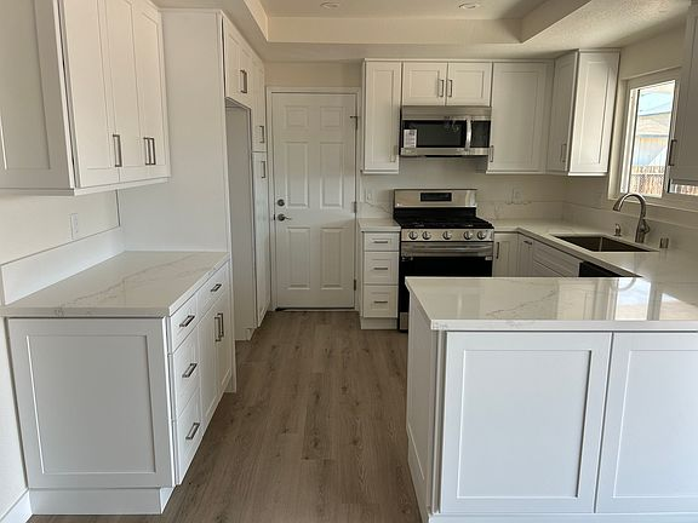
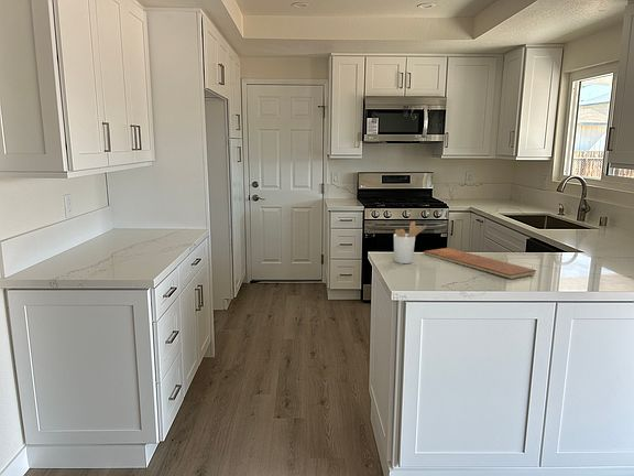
+ chopping board [423,247,537,280]
+ utensil holder [393,220,427,264]
